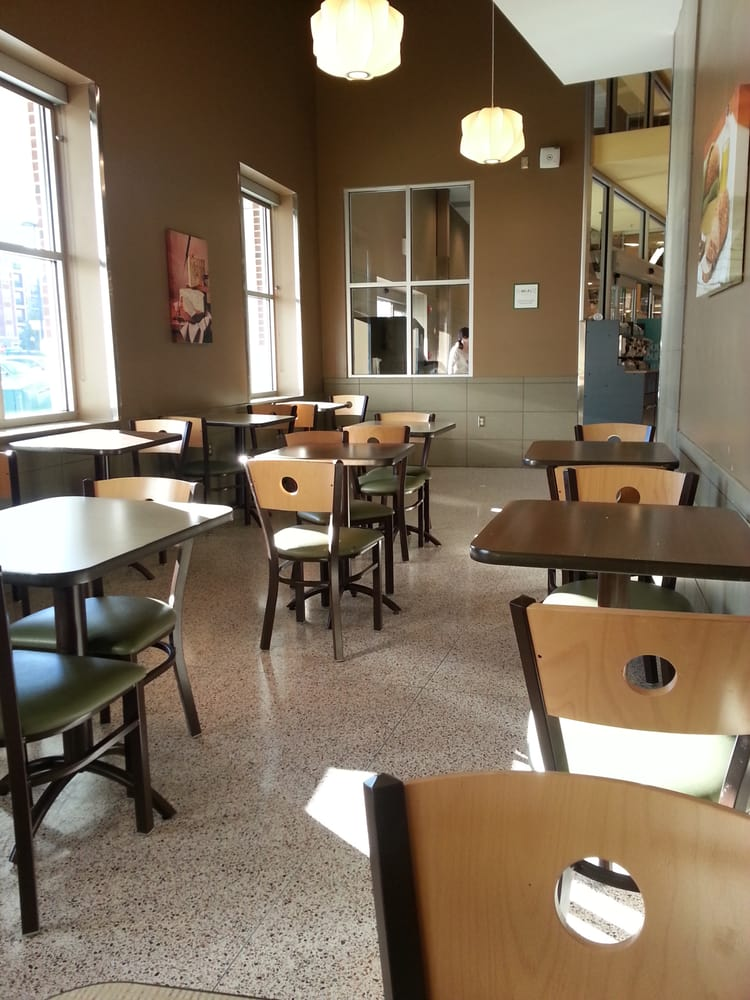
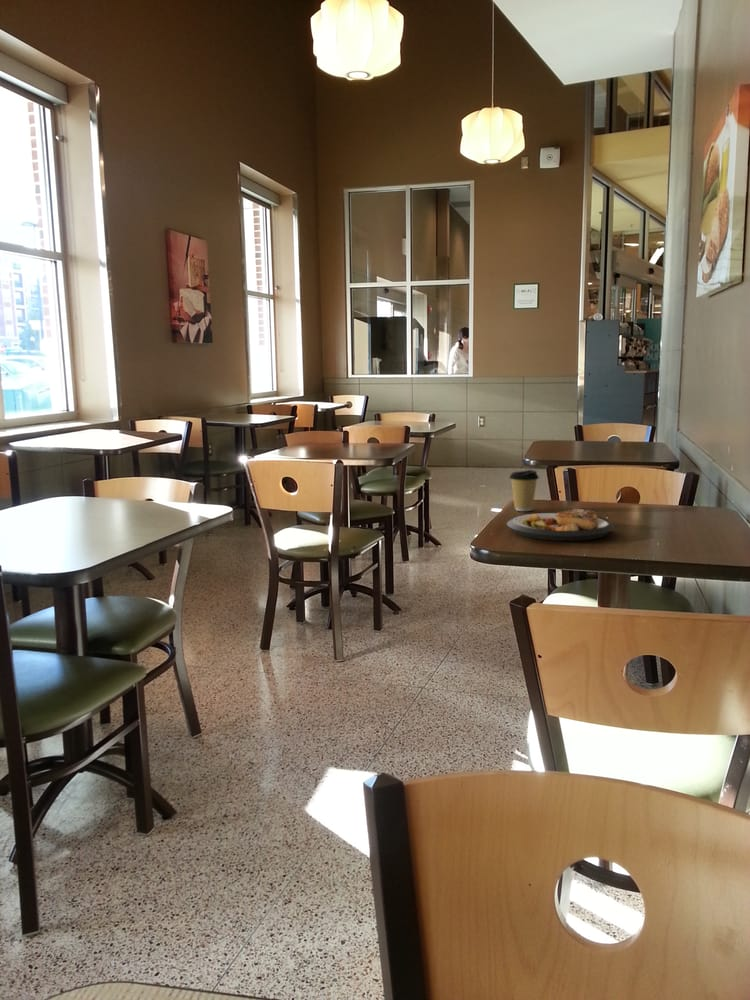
+ plate [506,508,615,542]
+ coffee cup [508,469,540,512]
